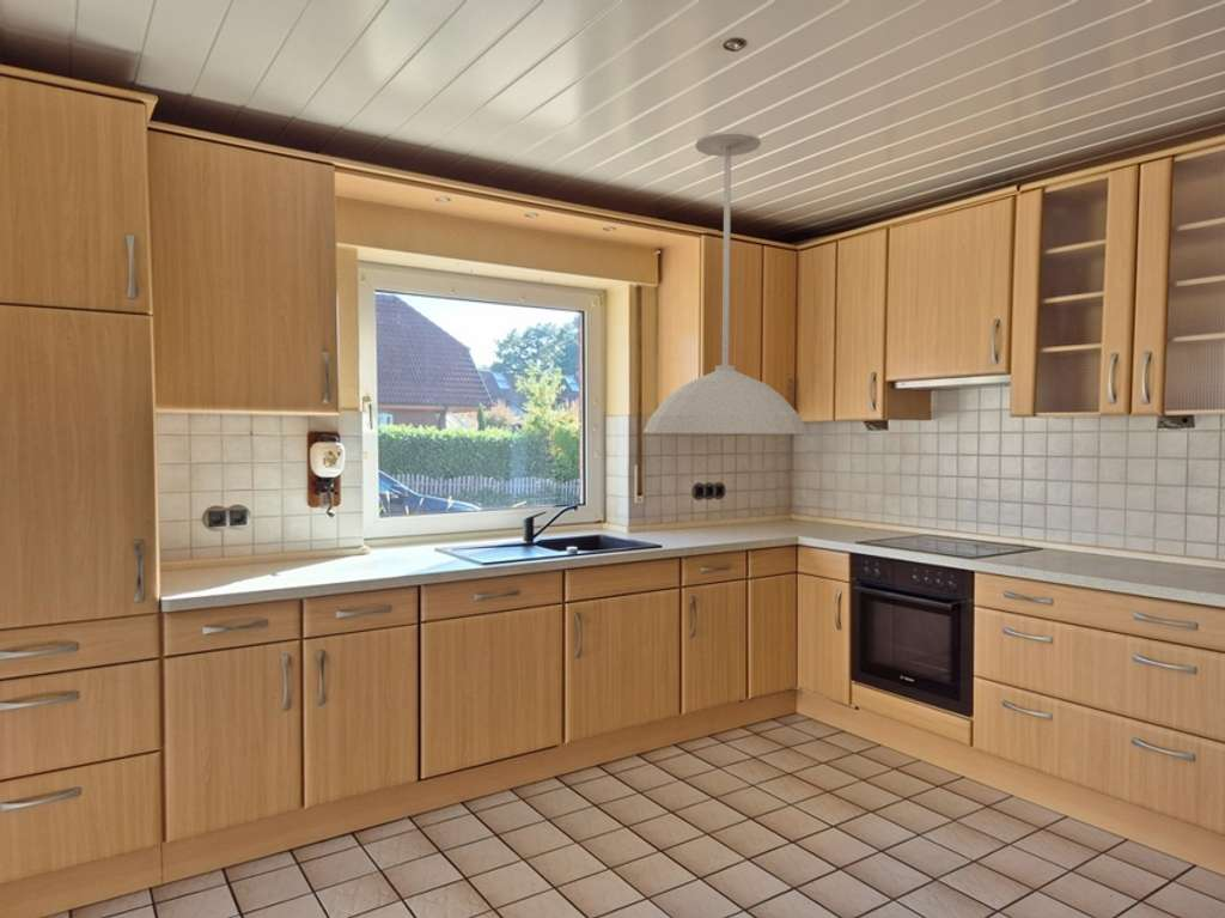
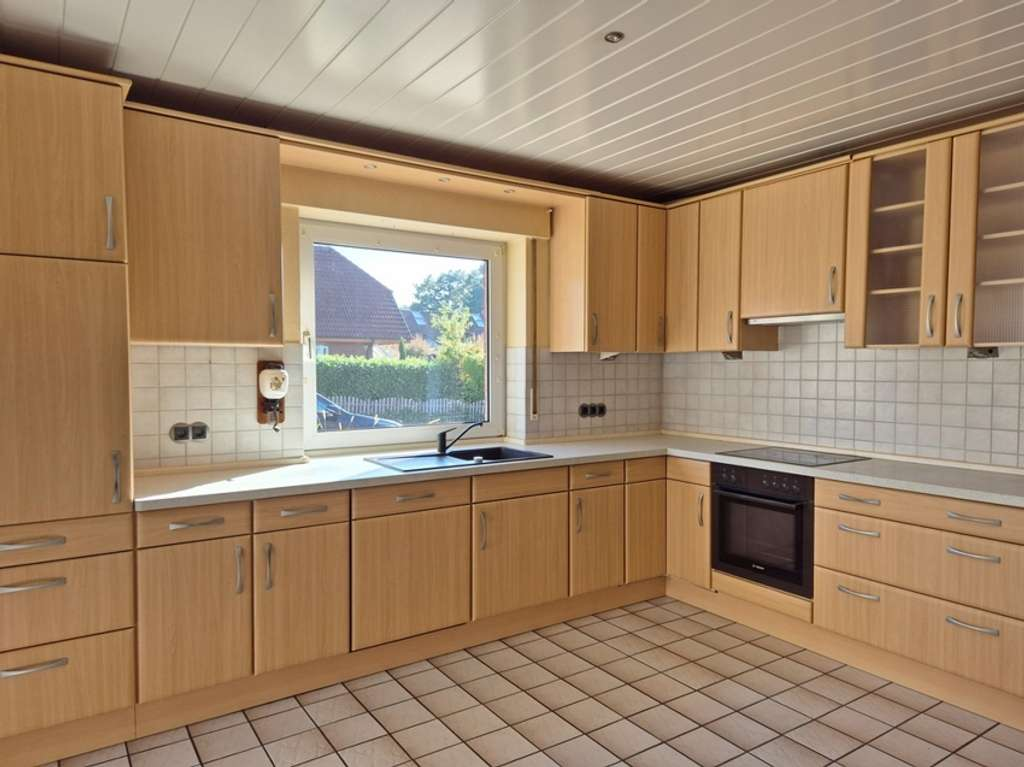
- pendant light [642,130,810,434]
